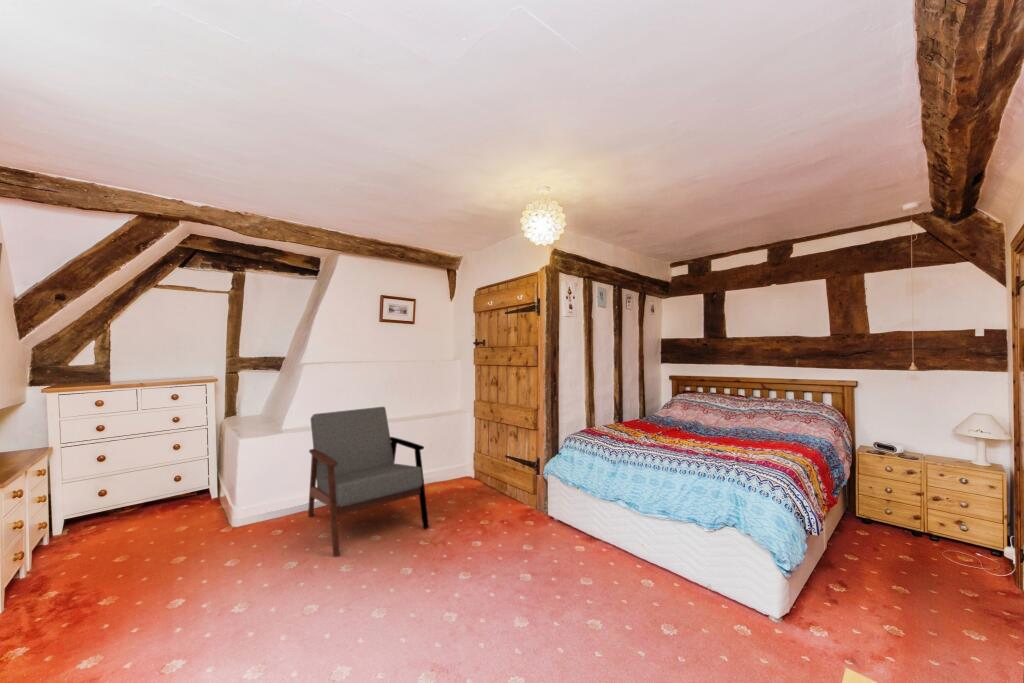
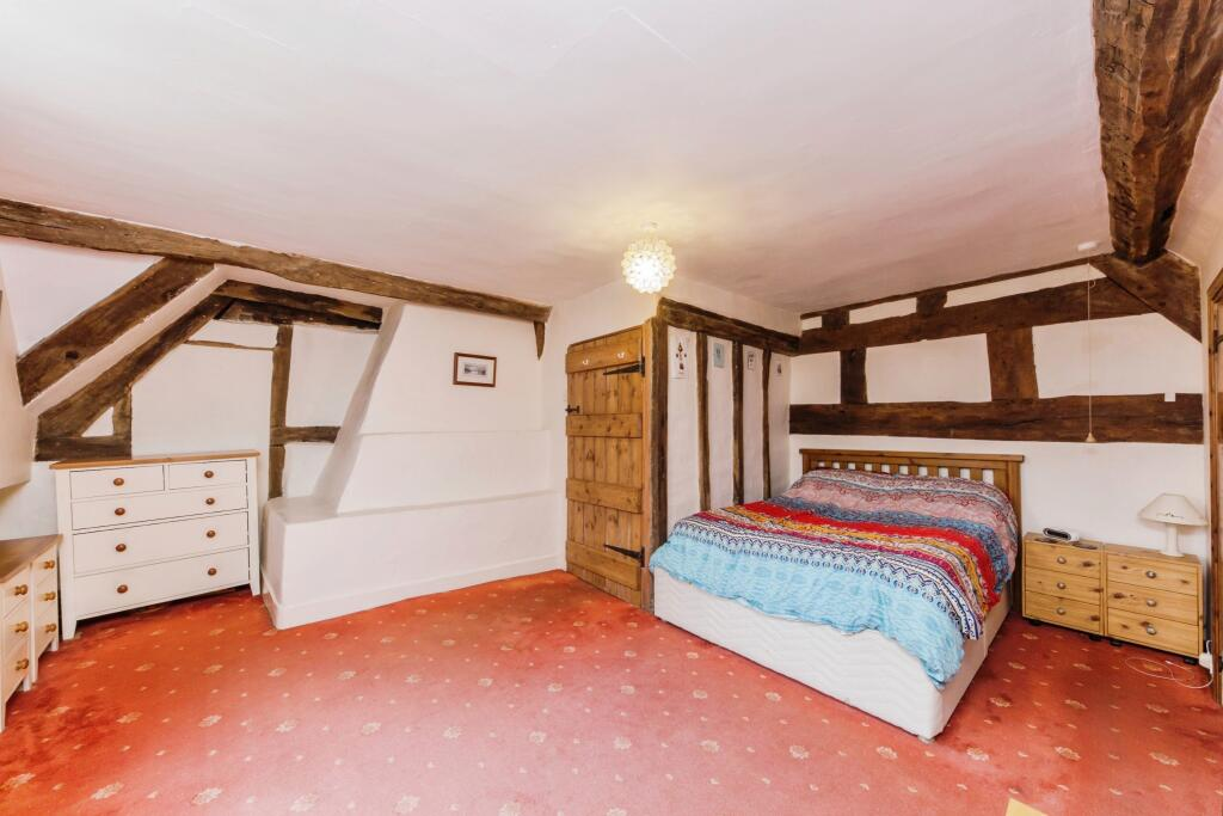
- armchair [307,406,430,558]
